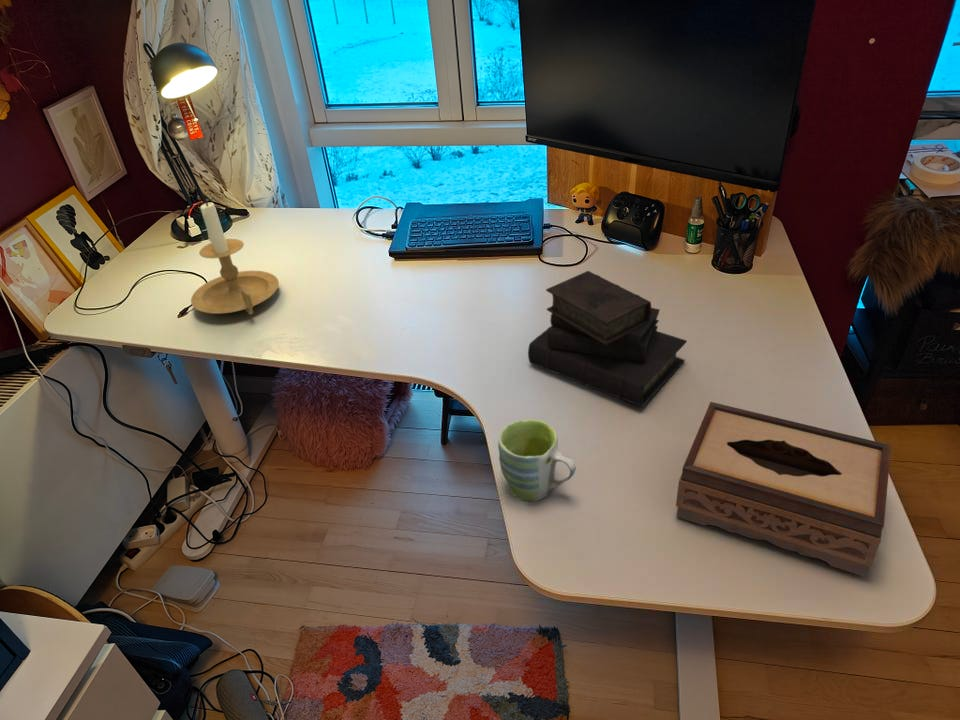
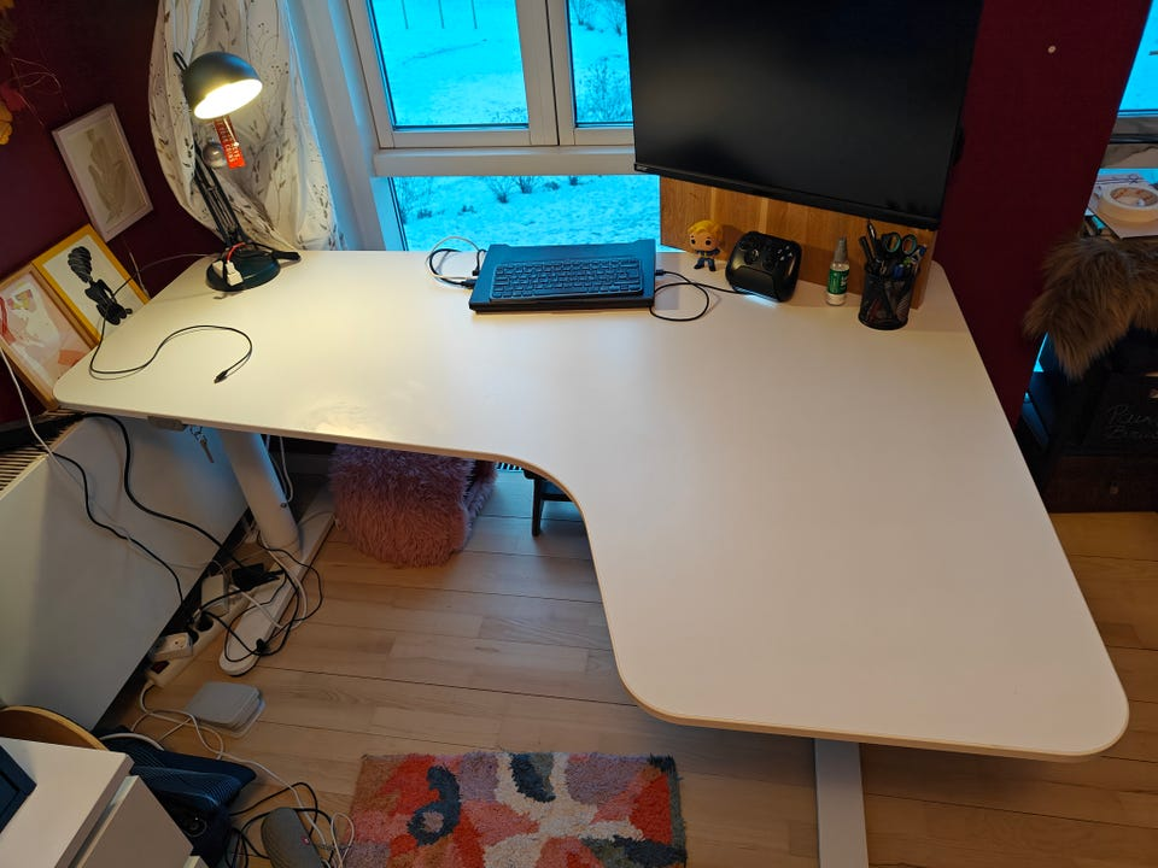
- candle holder [190,199,280,316]
- tissue box [675,401,892,577]
- diary [527,270,688,408]
- mug [497,419,577,503]
